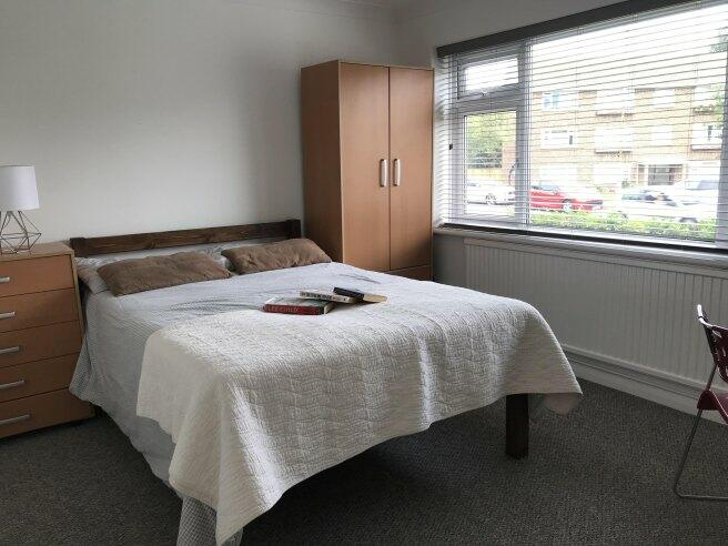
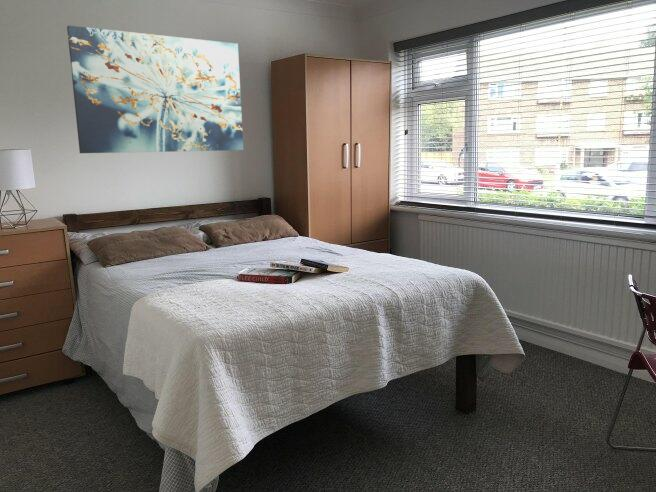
+ wall art [66,25,244,154]
